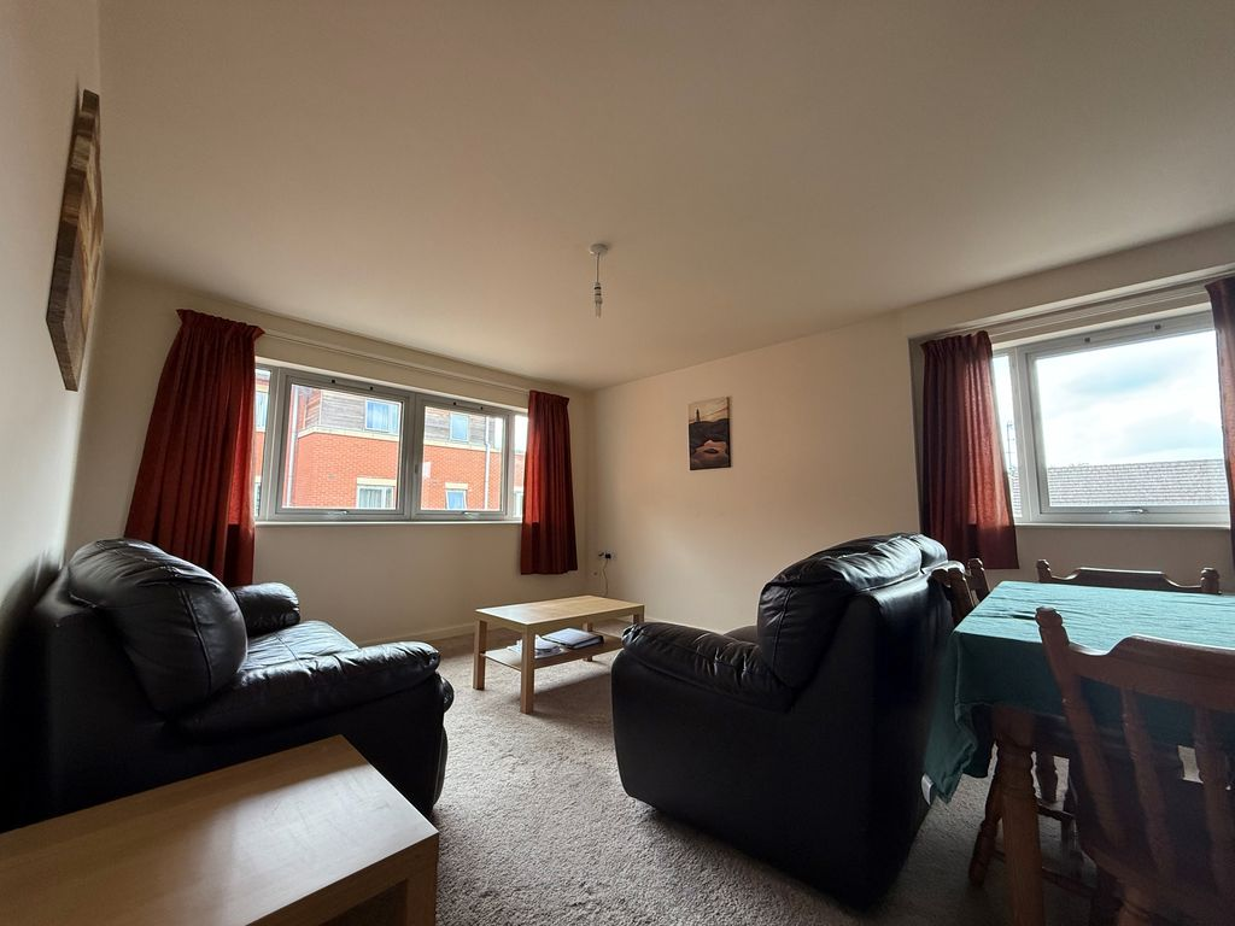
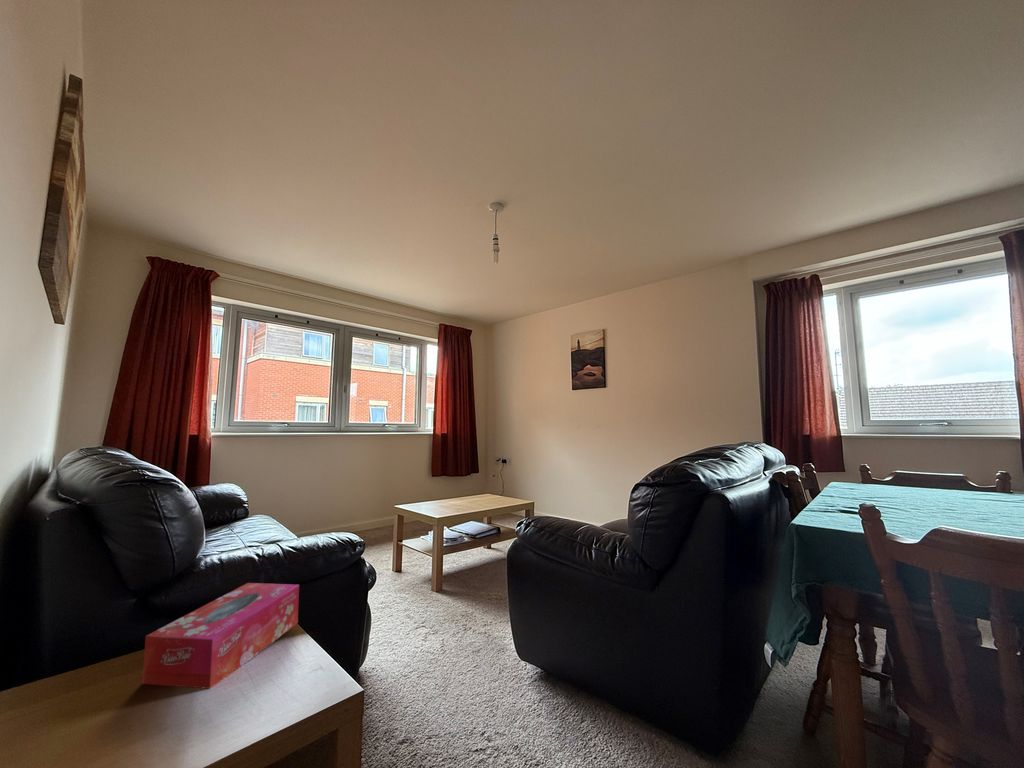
+ tissue box [141,582,300,690]
